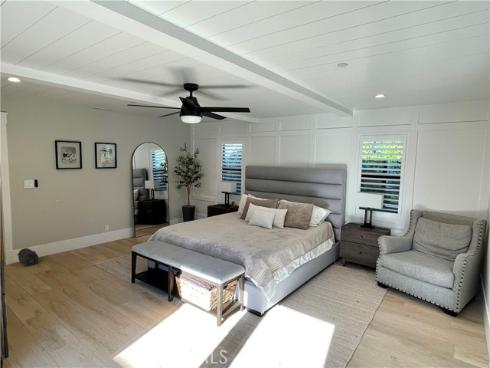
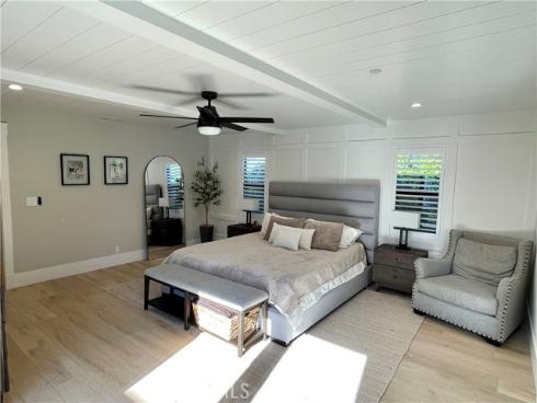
- treasure chest [16,247,39,268]
